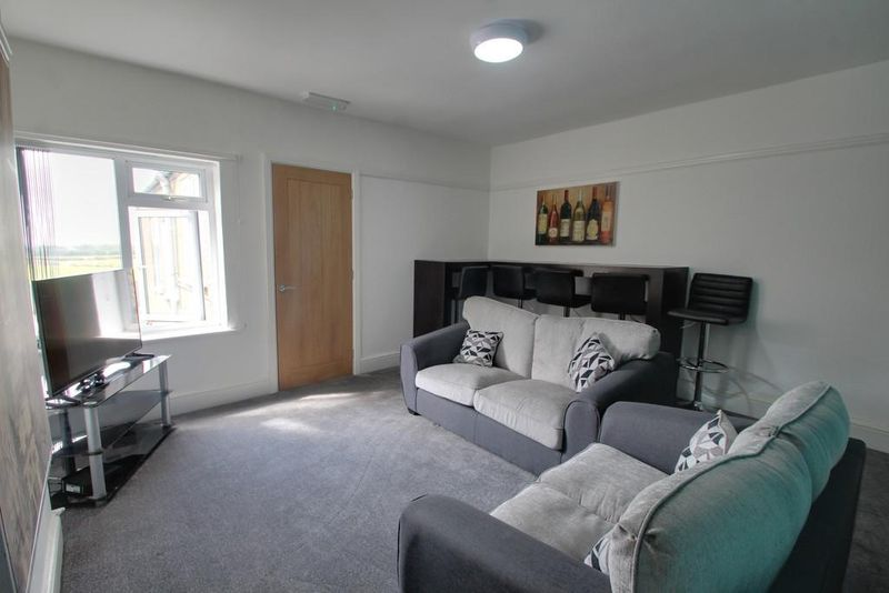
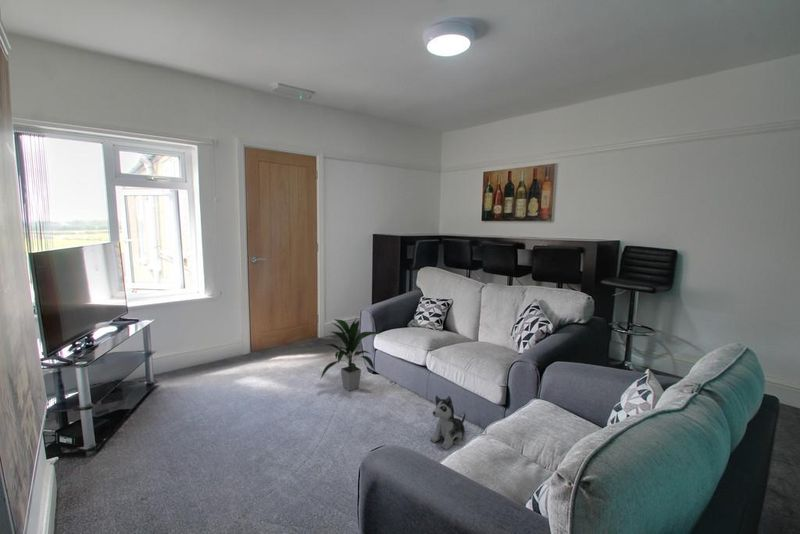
+ indoor plant [320,318,382,392]
+ plush toy [429,395,466,451]
